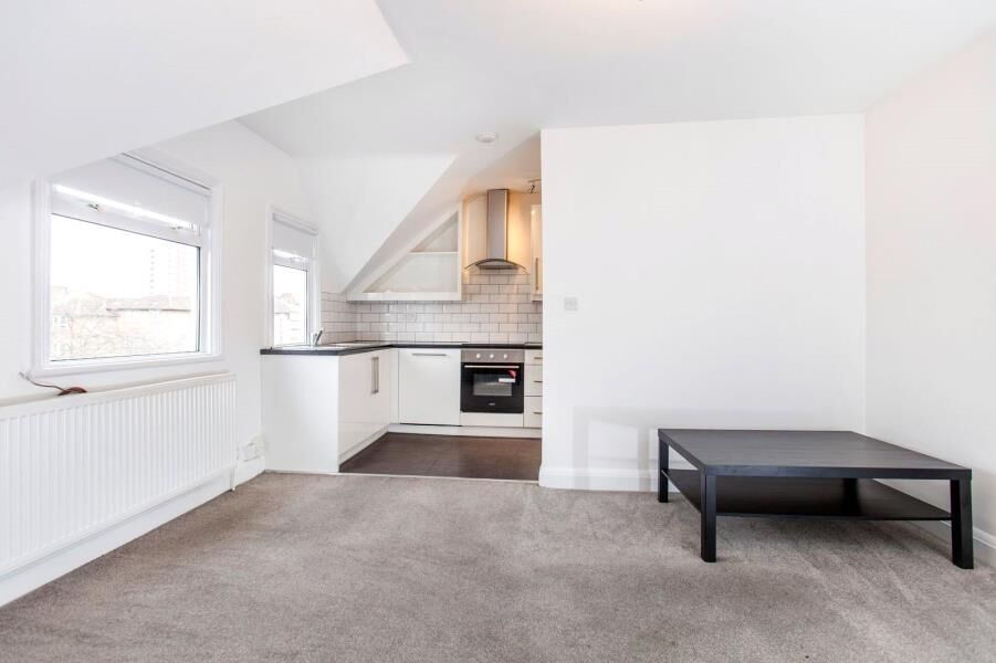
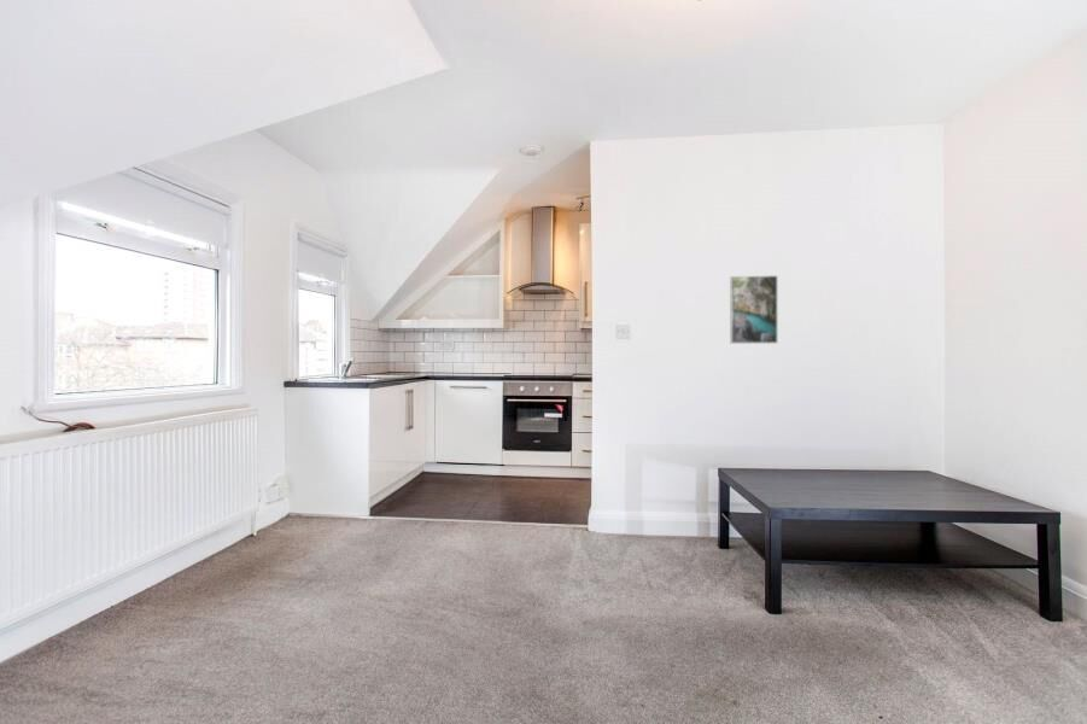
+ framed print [729,274,779,345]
